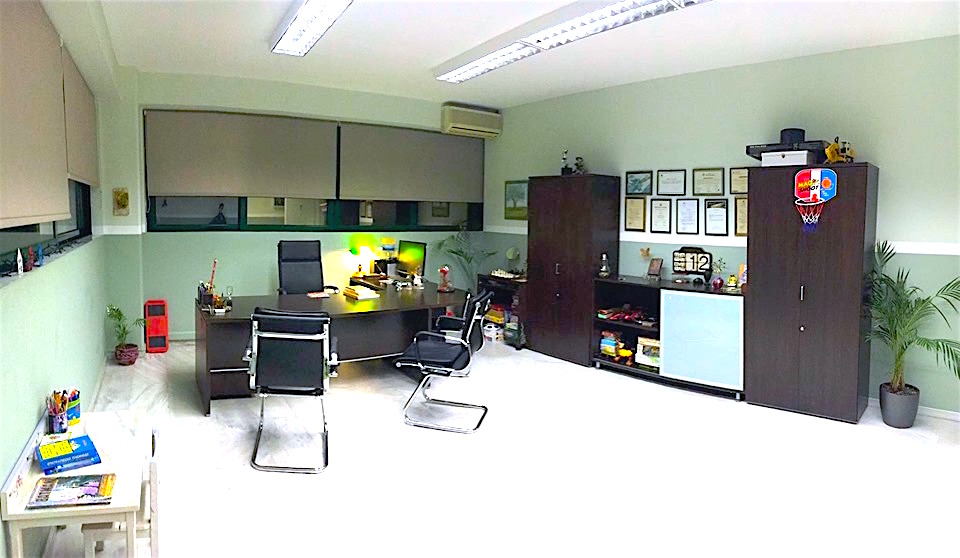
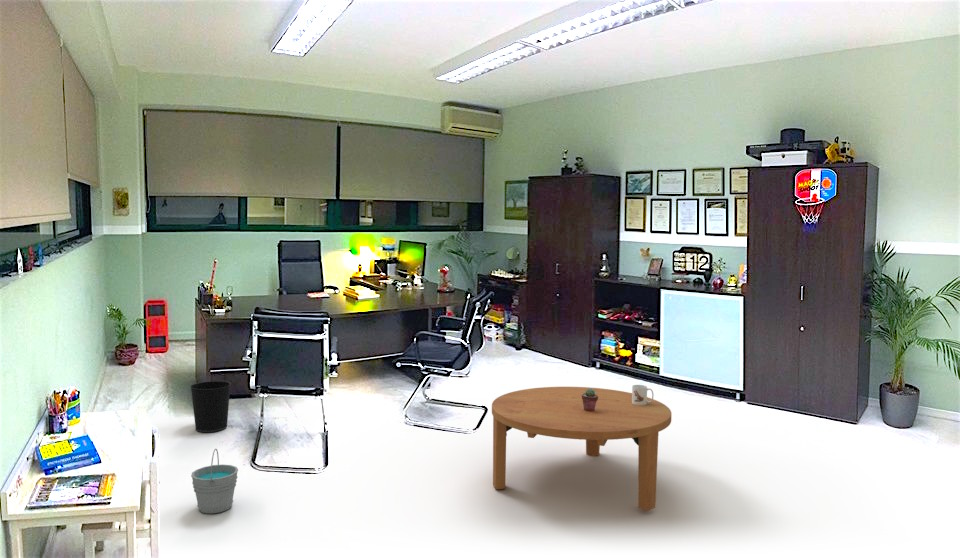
+ wastebasket [189,380,232,433]
+ bucket [190,448,239,514]
+ potted succulent [582,389,598,411]
+ mug [631,384,654,405]
+ coffee table [491,386,673,512]
